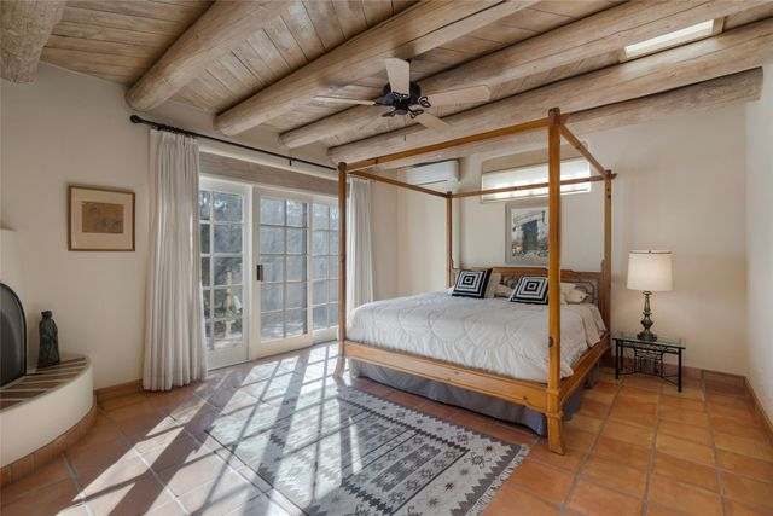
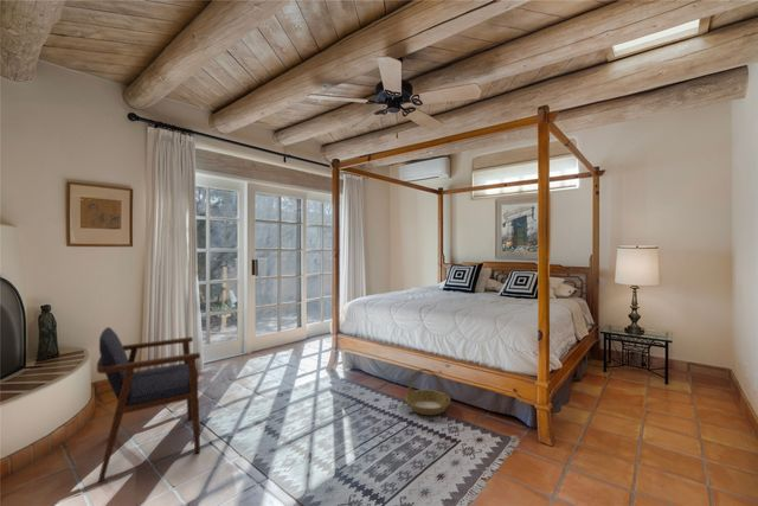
+ basket [404,367,451,416]
+ armchair [96,326,201,483]
